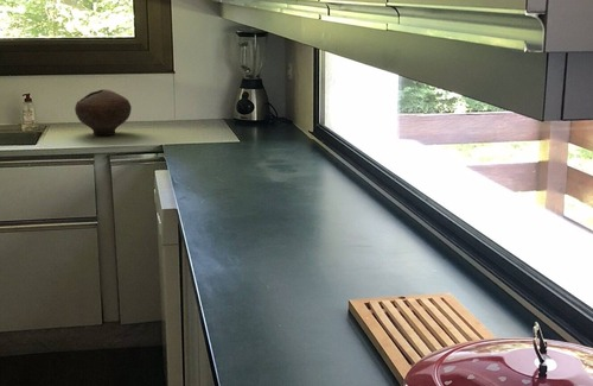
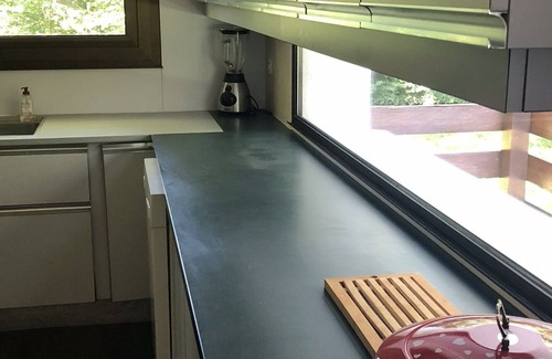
- bowl [74,89,133,137]
